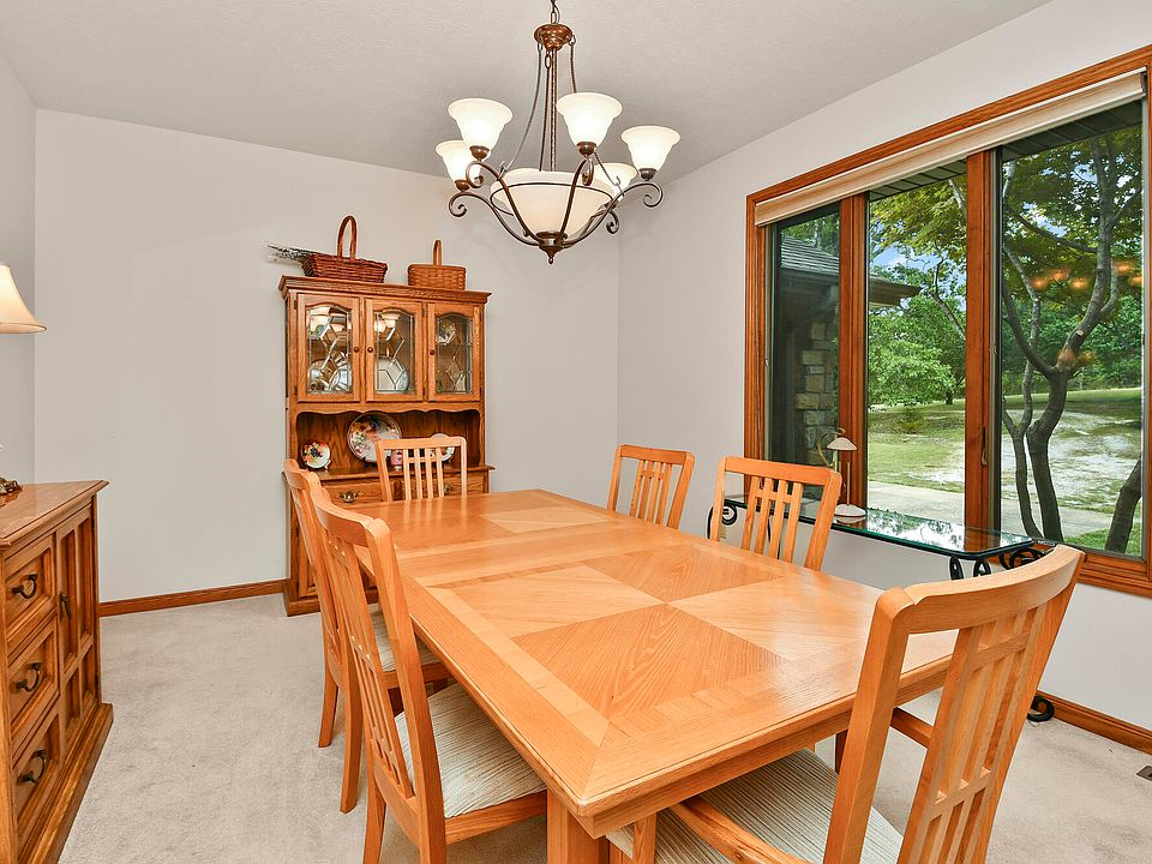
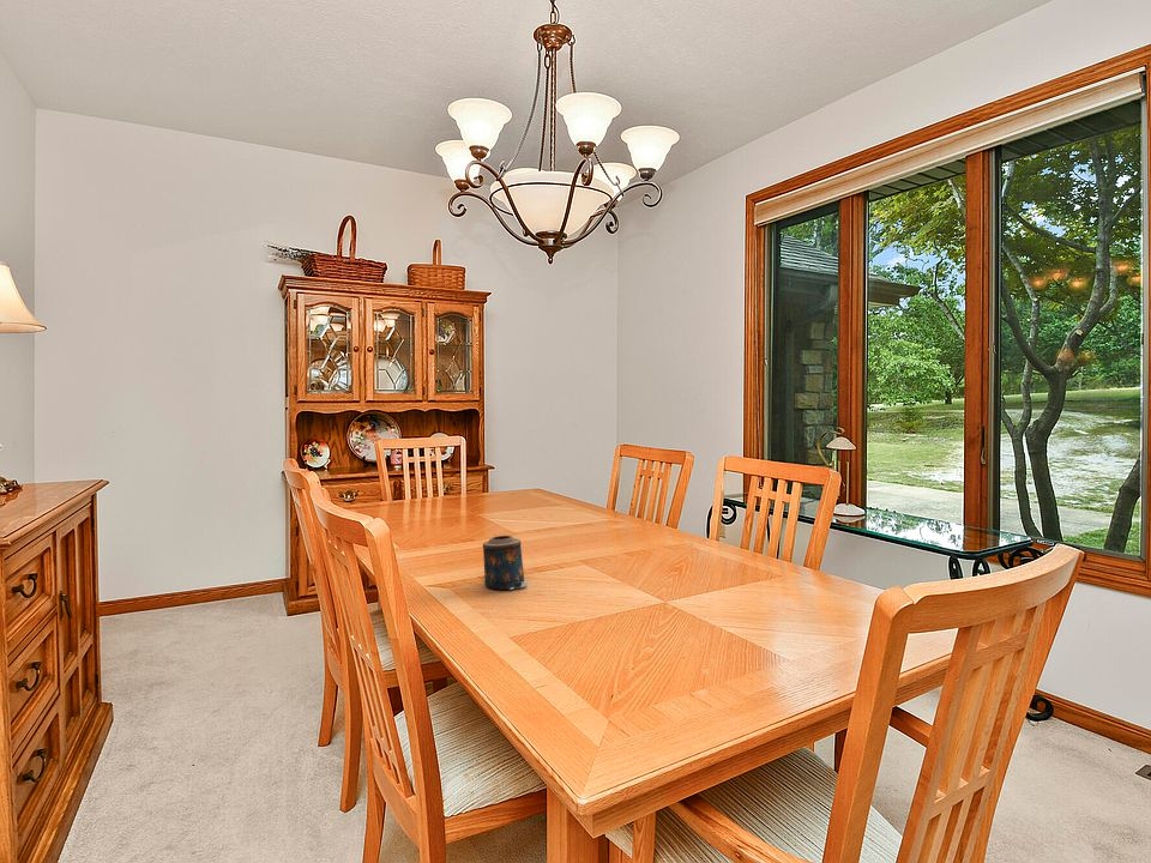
+ candle [482,535,529,591]
